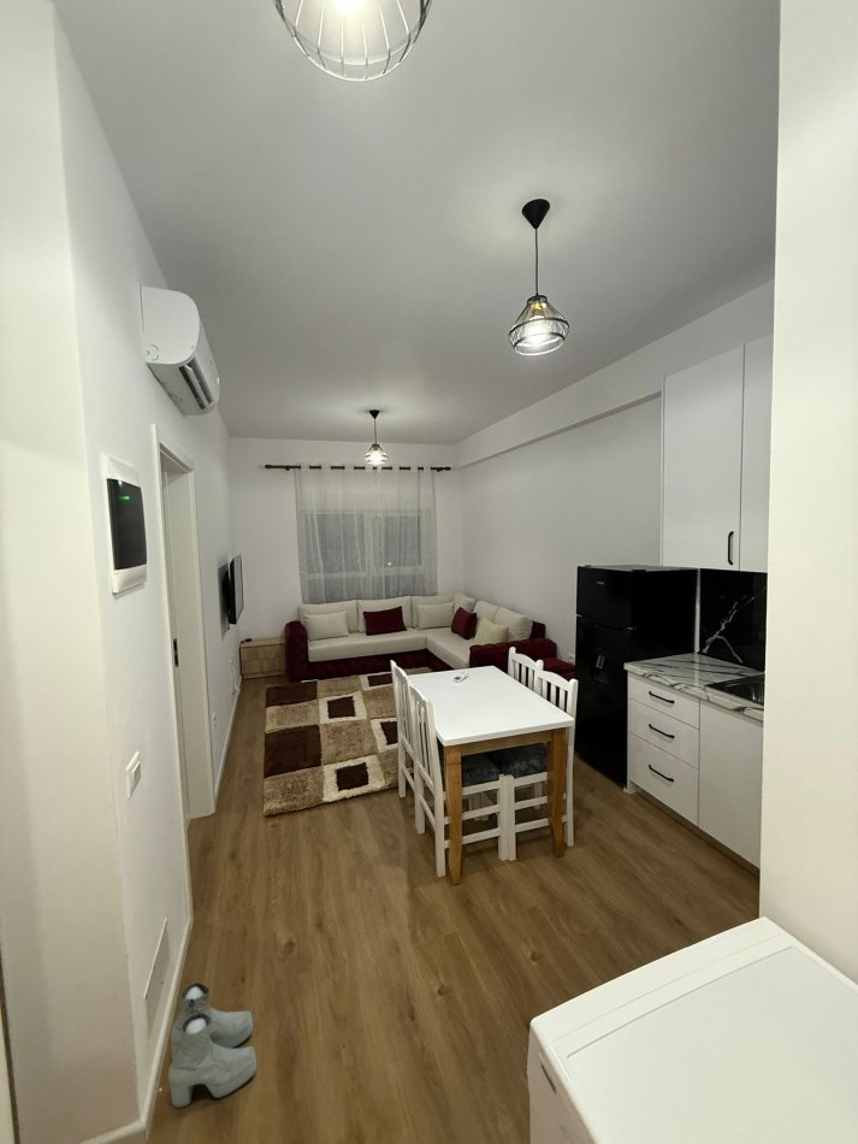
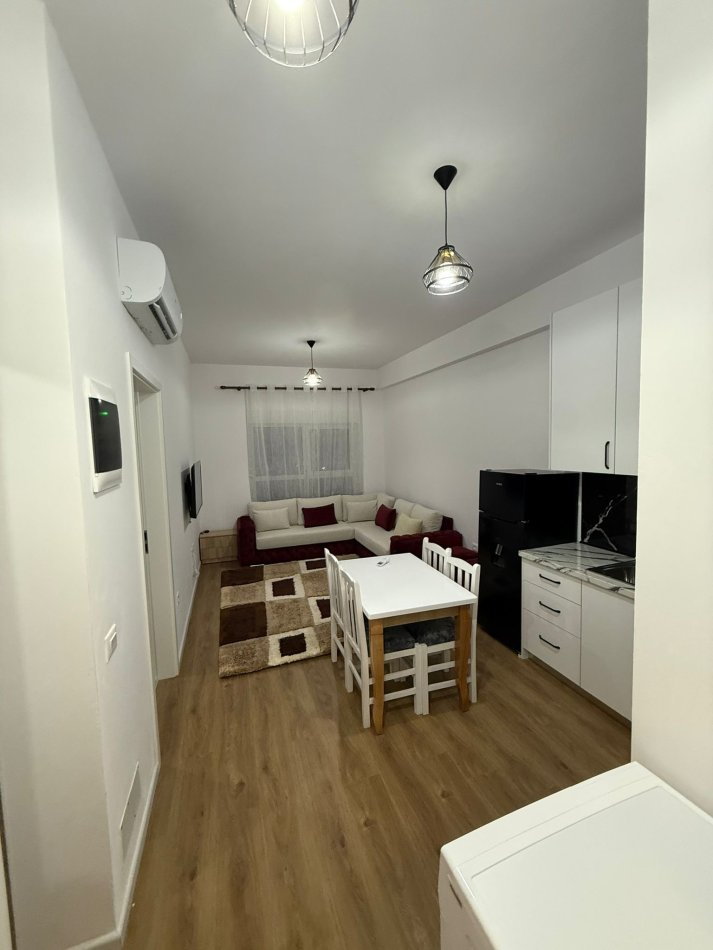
- boots [167,981,258,1109]
